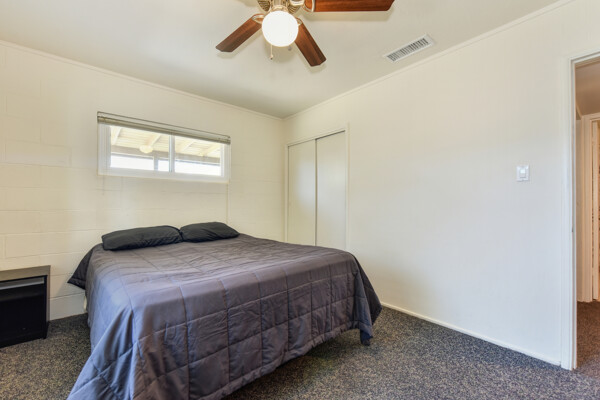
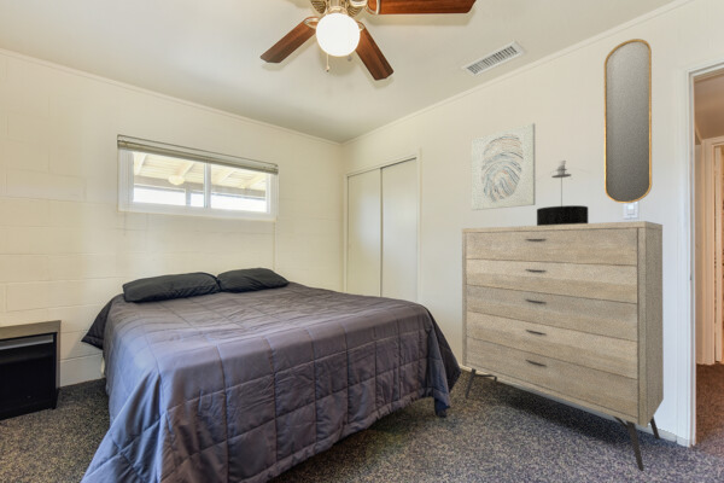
+ table lamp [532,159,590,226]
+ home mirror [603,37,653,204]
+ dresser [461,220,665,472]
+ wall art [471,122,537,211]
